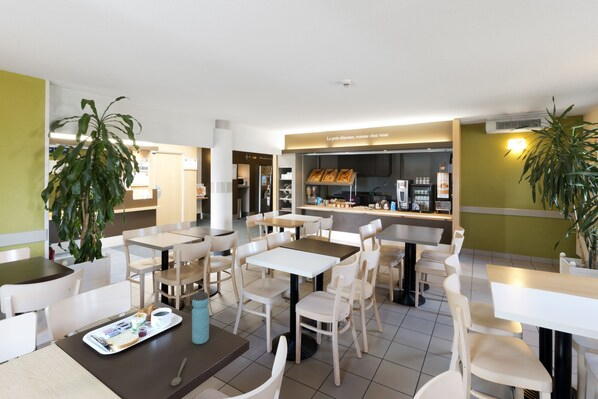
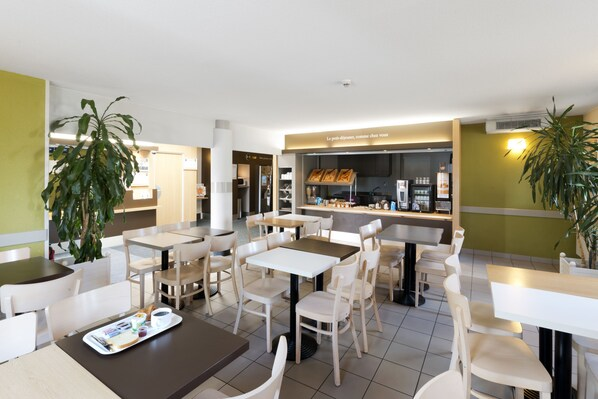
- spoon [170,357,188,387]
- water bottle [191,288,210,345]
